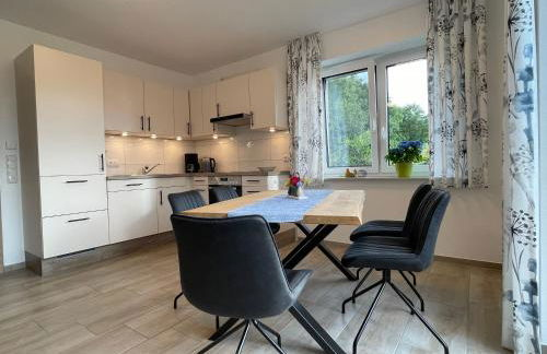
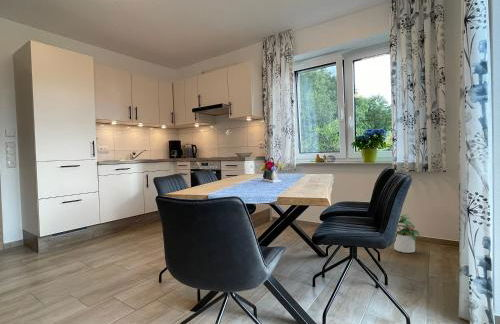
+ potted plant [393,213,422,254]
